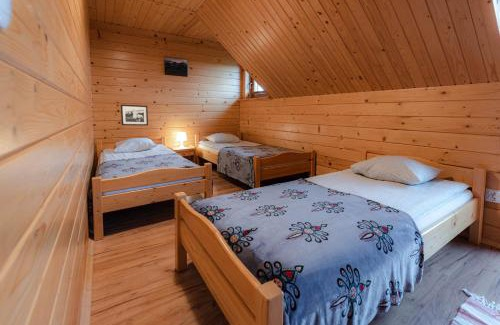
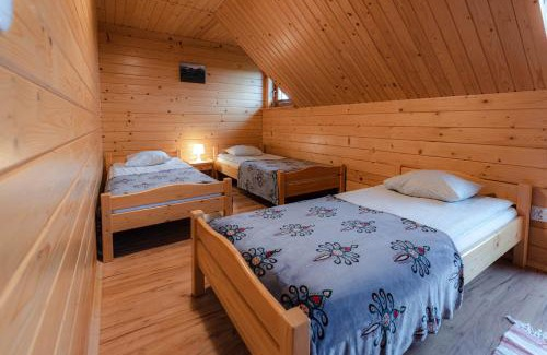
- picture frame [120,104,149,127]
